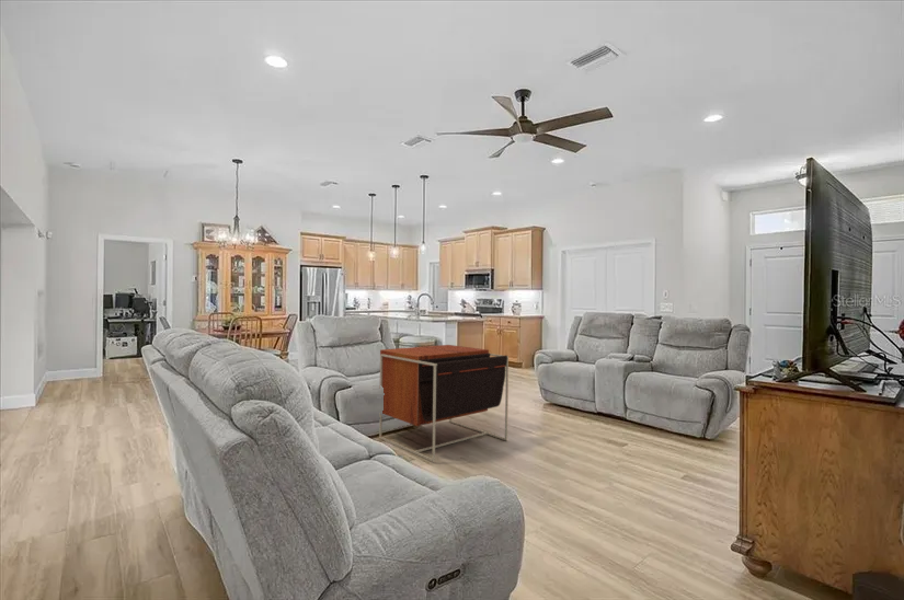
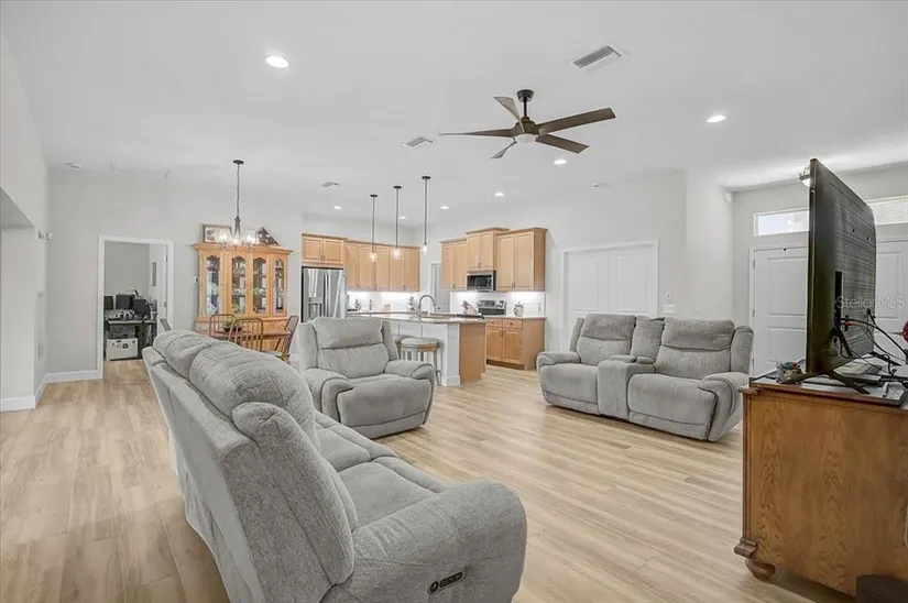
- side table [378,344,510,463]
